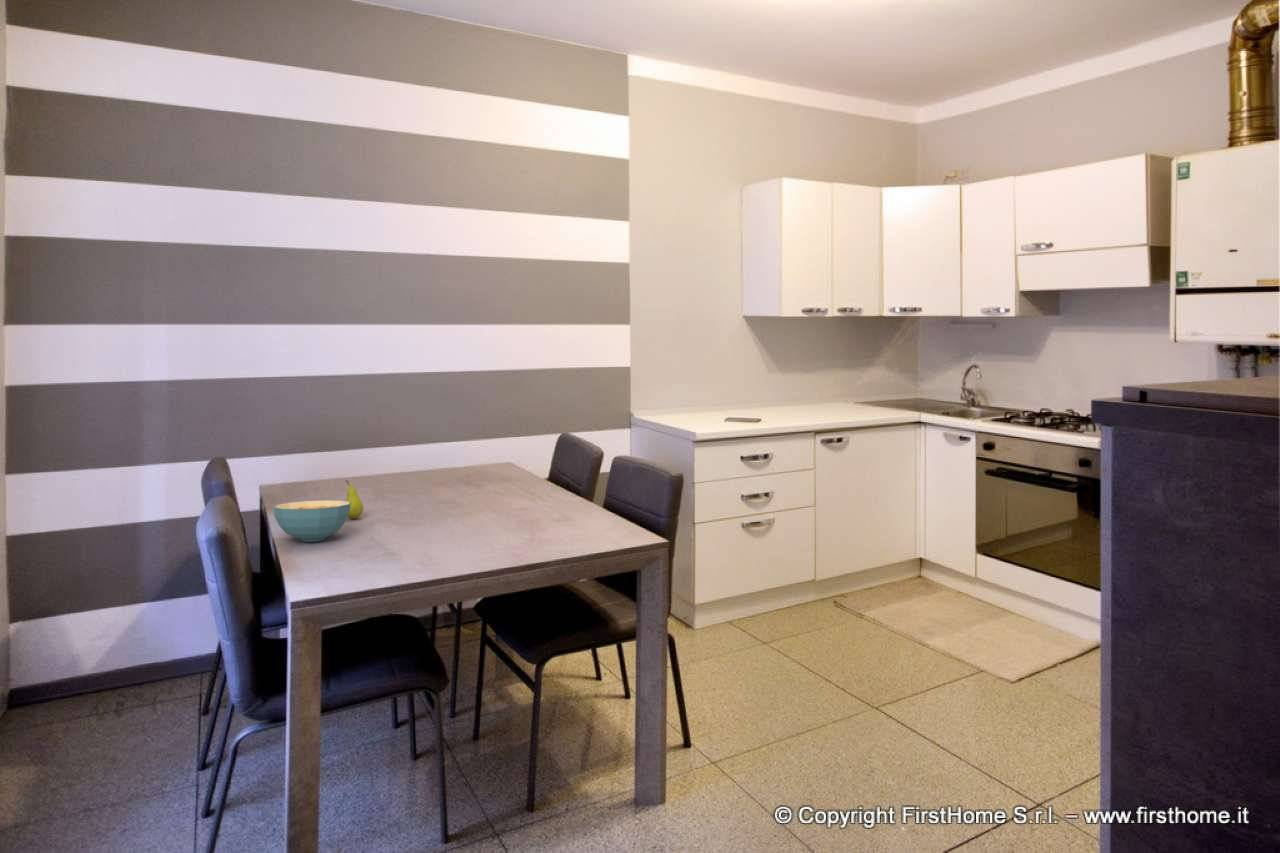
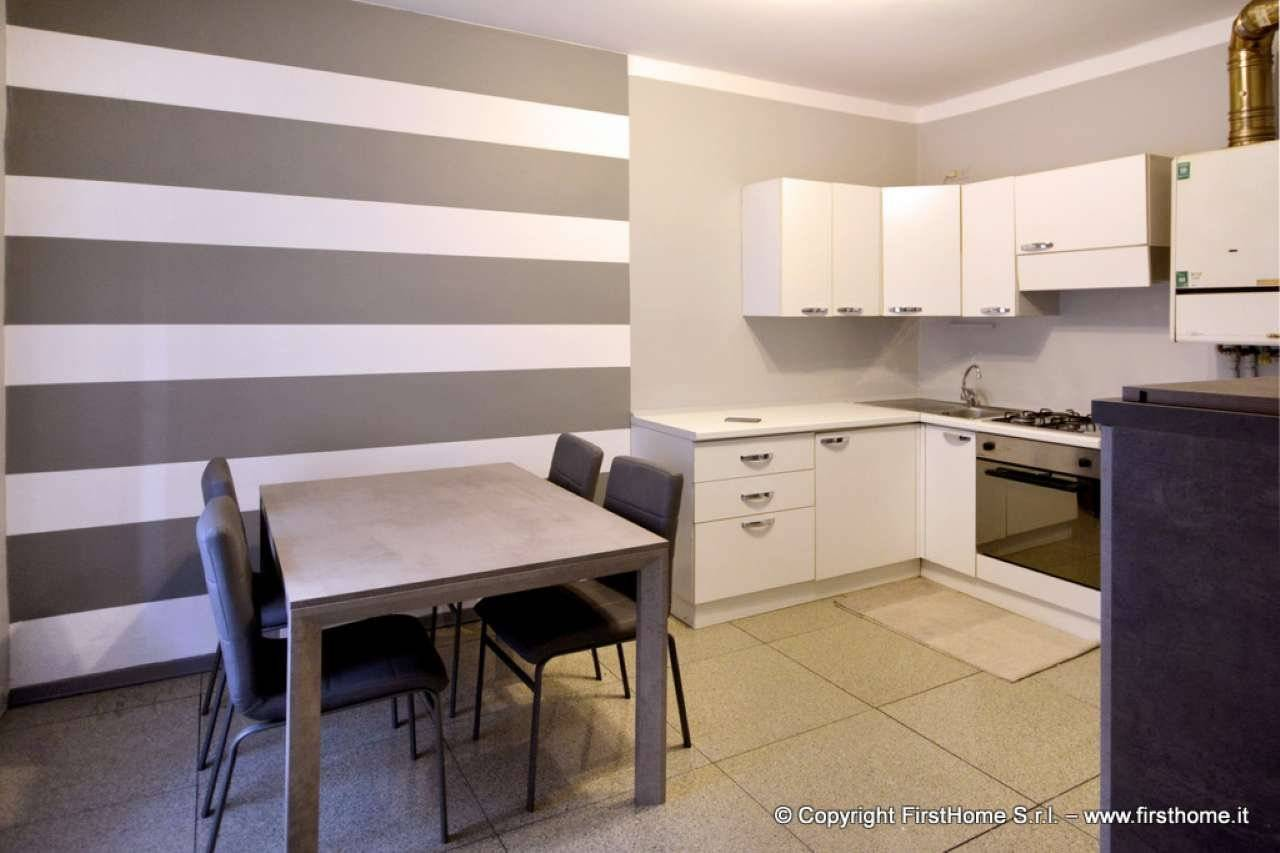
- fruit [345,479,364,520]
- cereal bowl [272,499,351,543]
